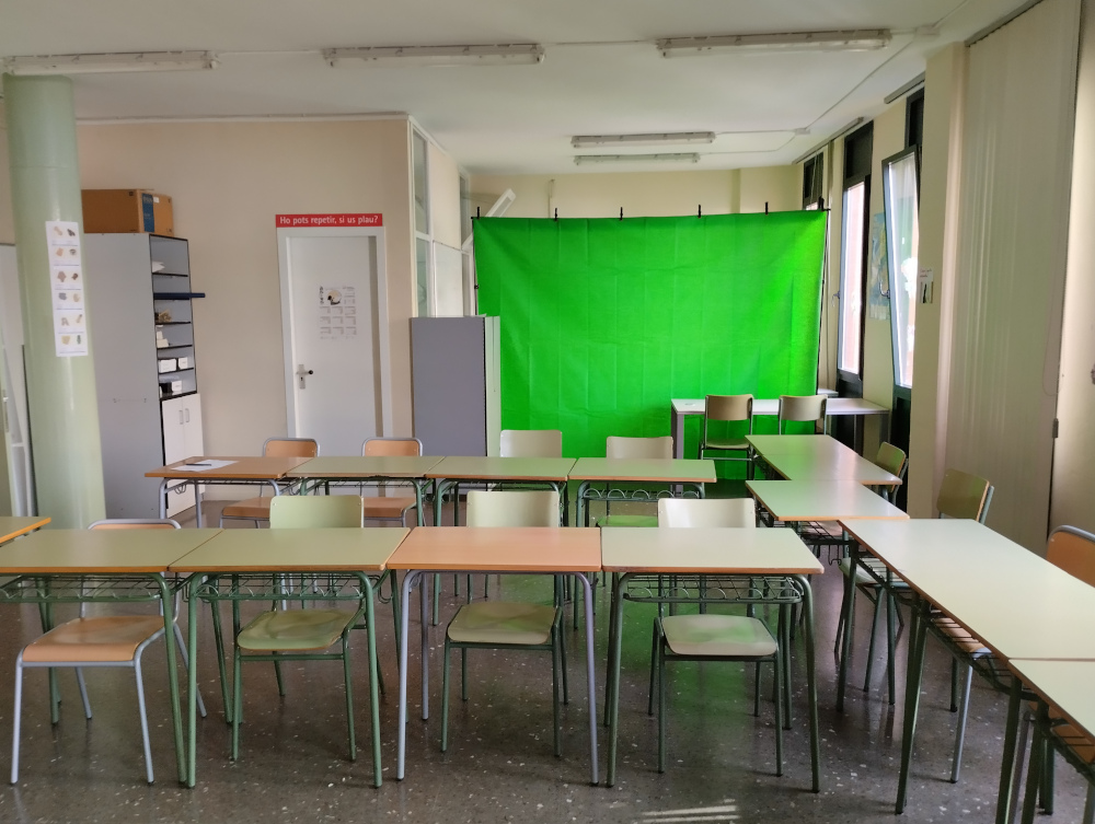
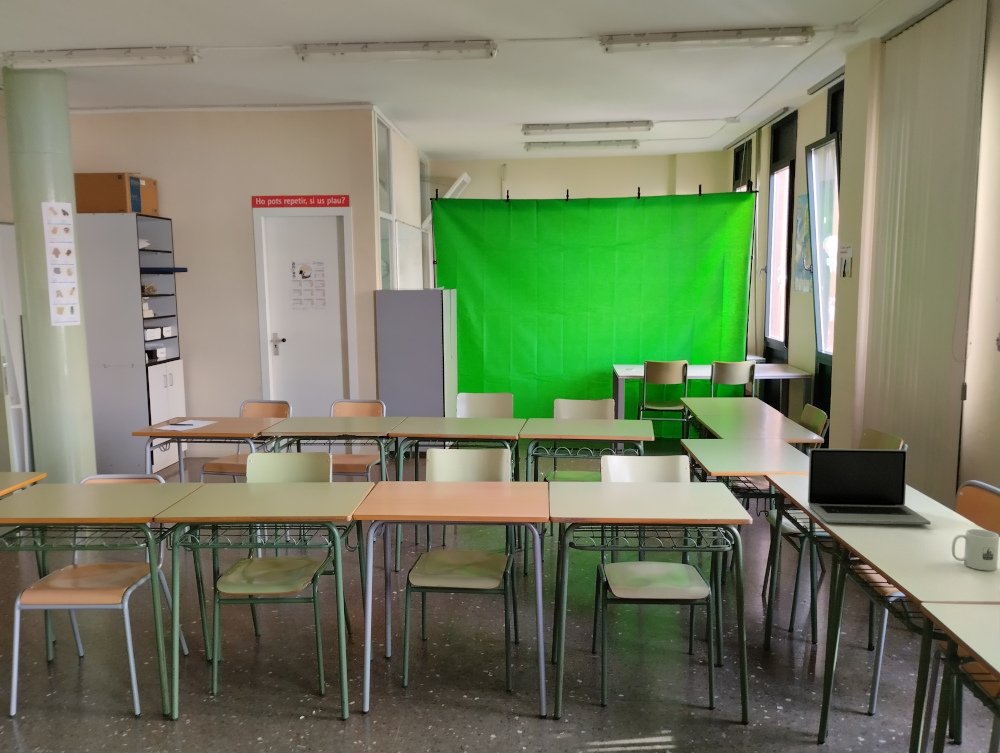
+ laptop [807,448,931,526]
+ mug [951,528,1000,571]
